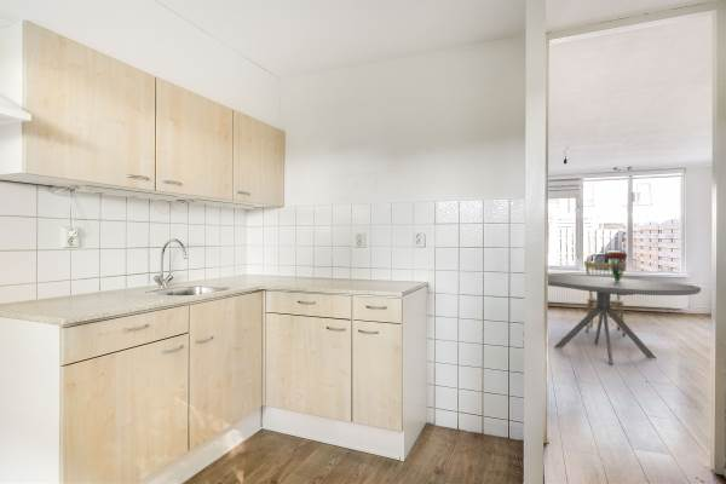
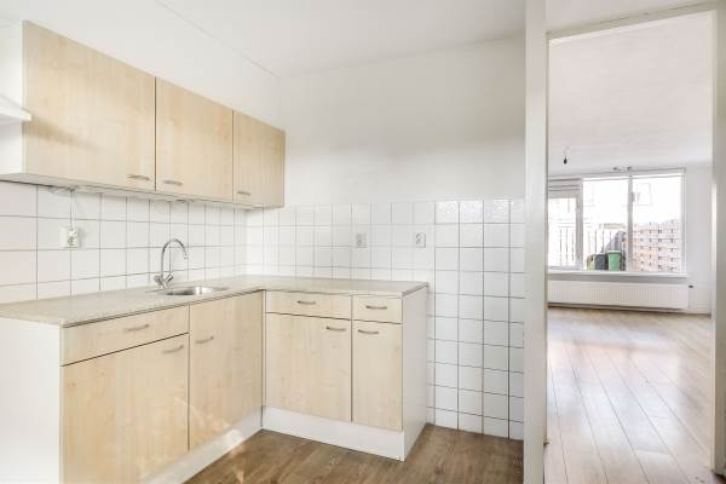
- dining chair [582,260,627,336]
- dining table [547,275,702,367]
- bouquet [605,252,628,281]
